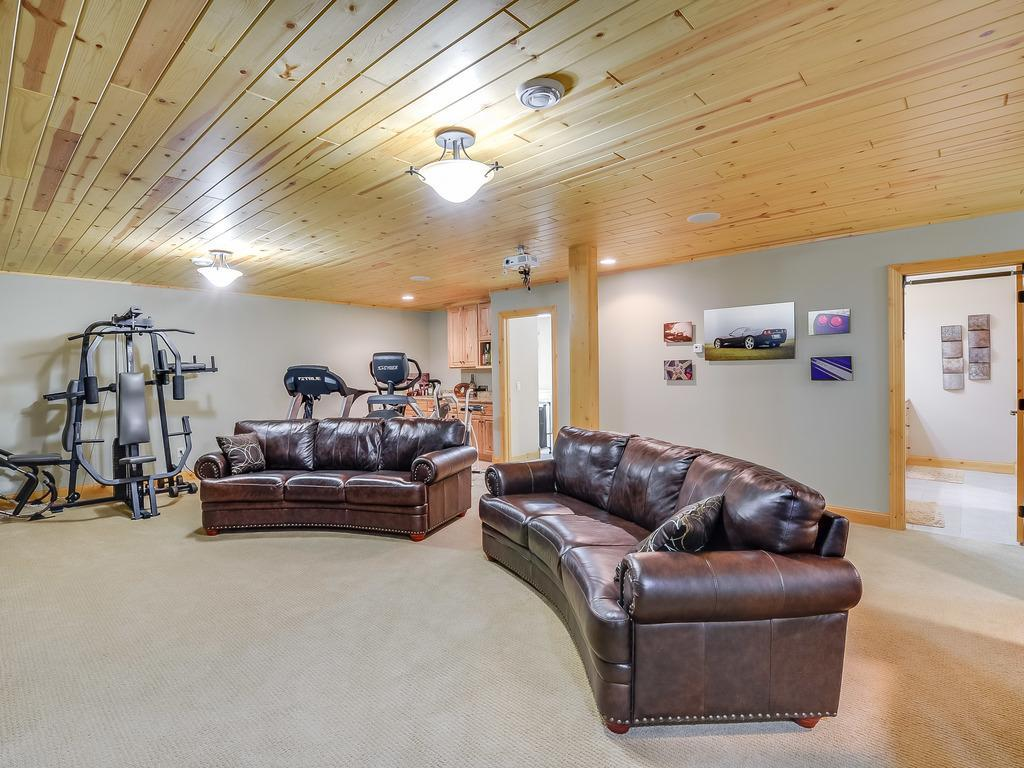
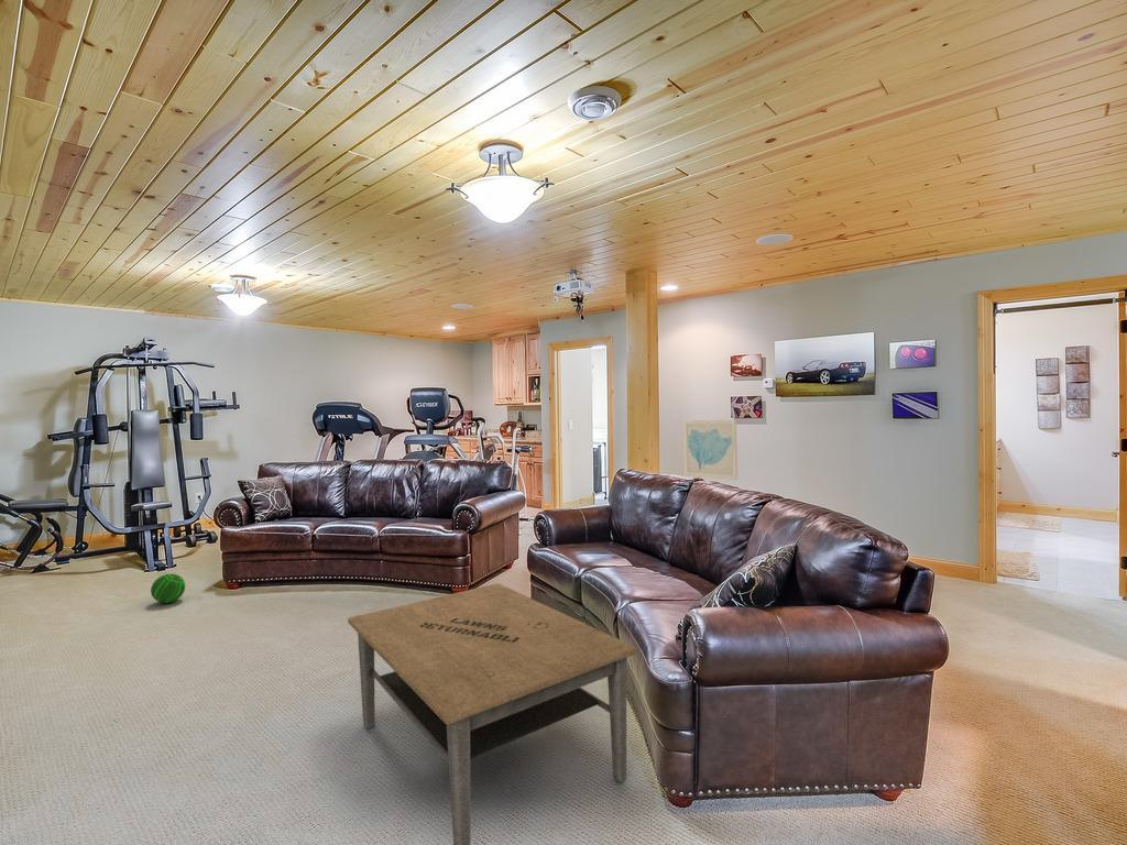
+ coffee table [347,582,638,845]
+ wall art [682,419,738,481]
+ ball [150,572,186,604]
